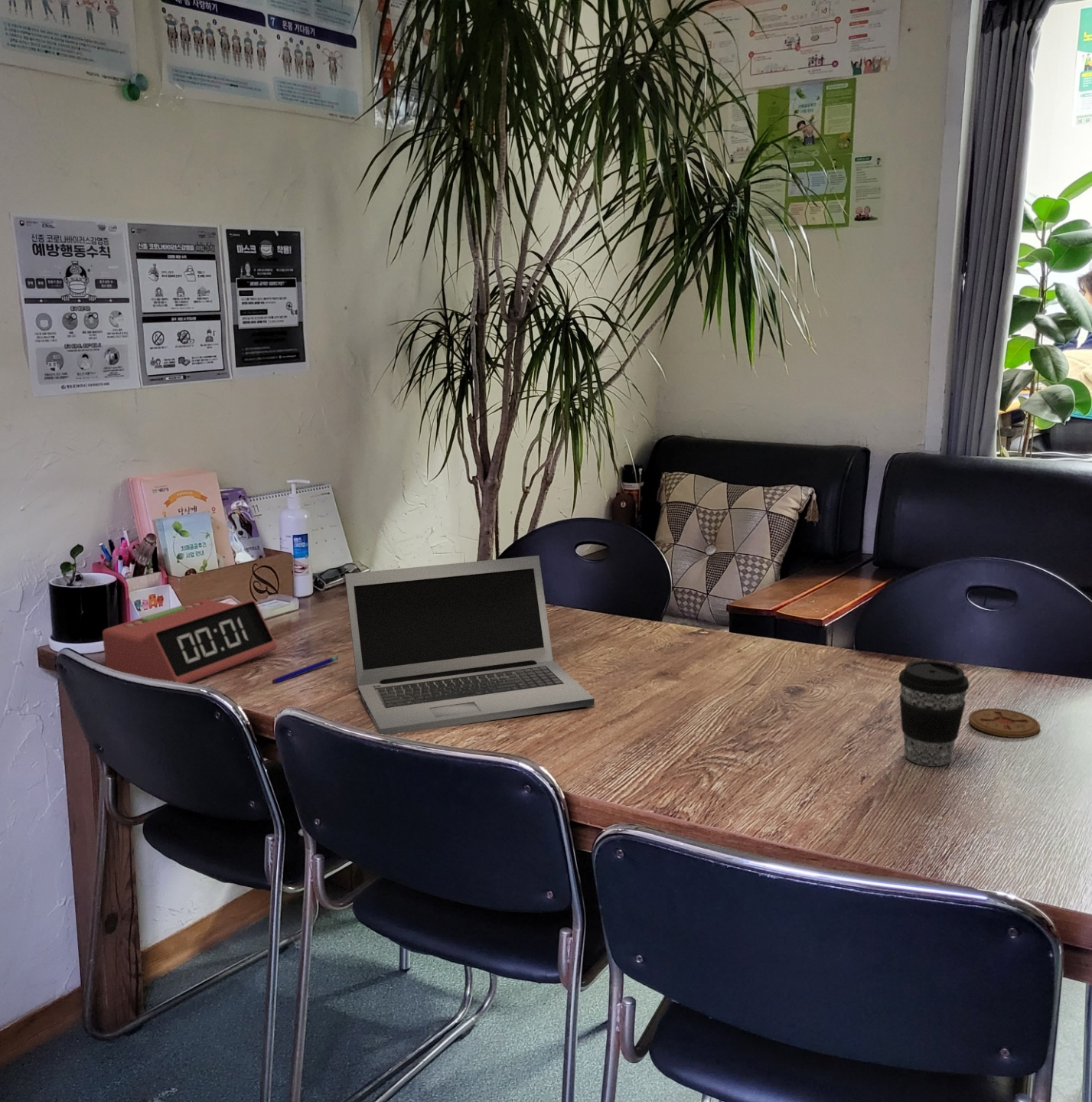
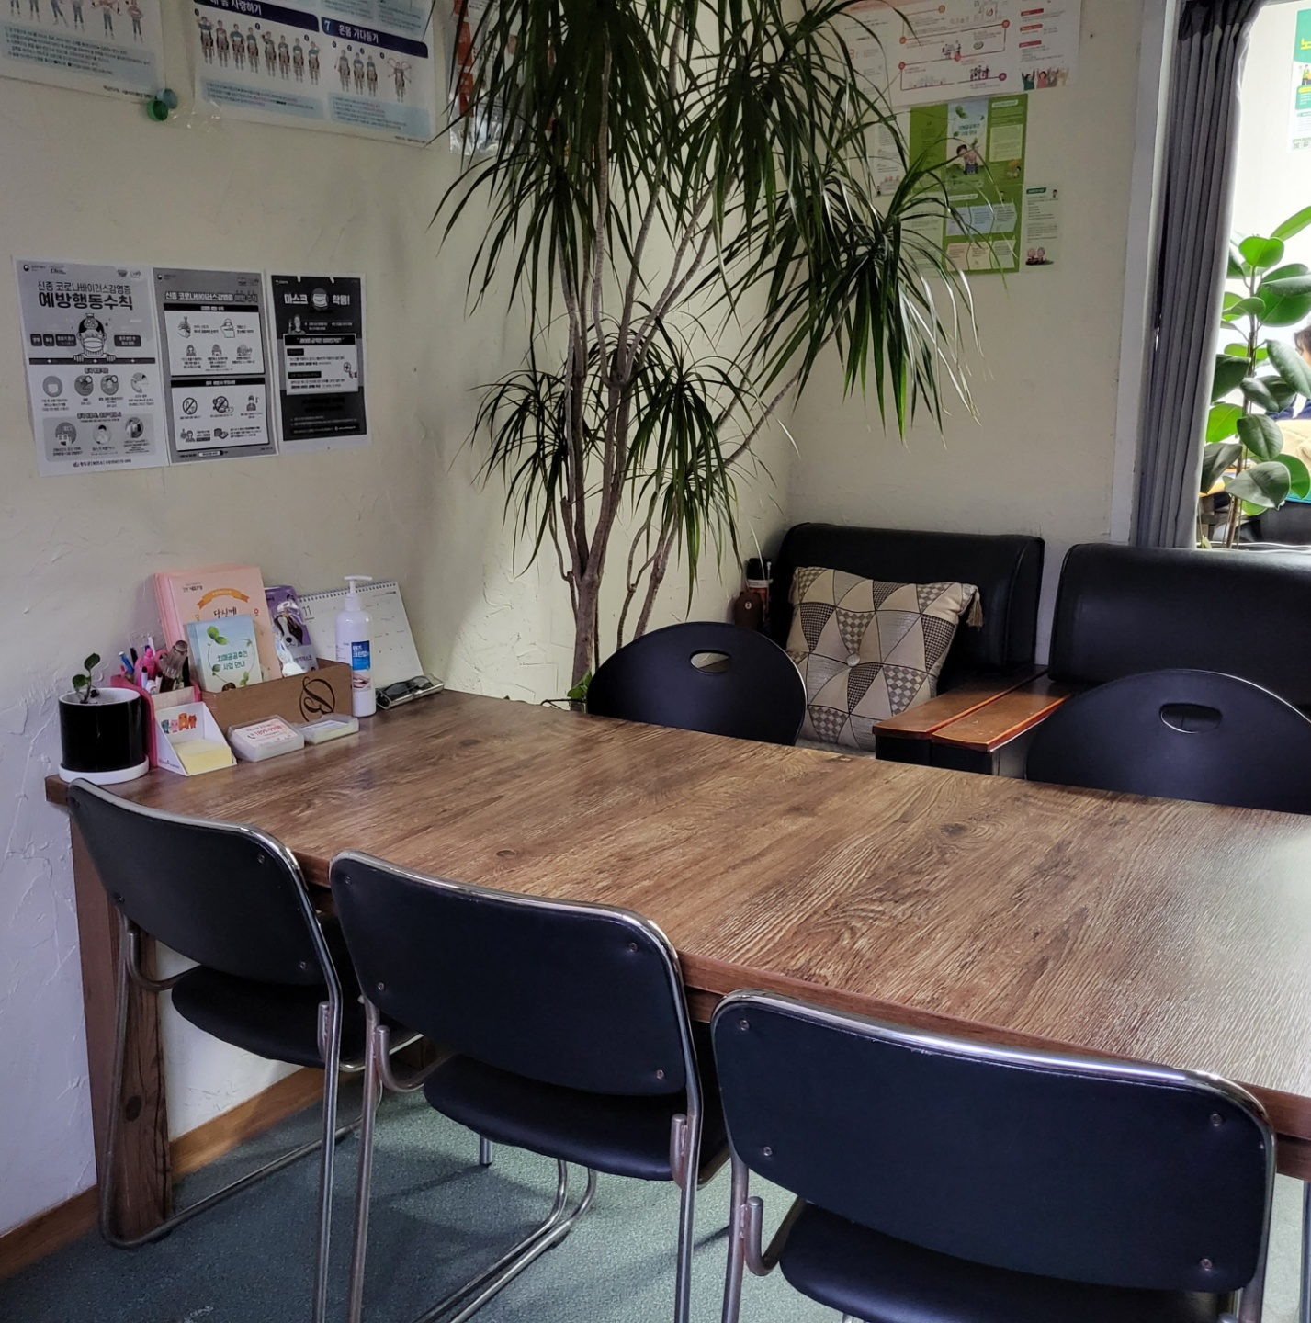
- coffee cup [898,660,970,767]
- laptop [344,555,595,735]
- coaster [968,708,1041,738]
- alarm clock [102,598,278,684]
- pen [271,655,339,685]
